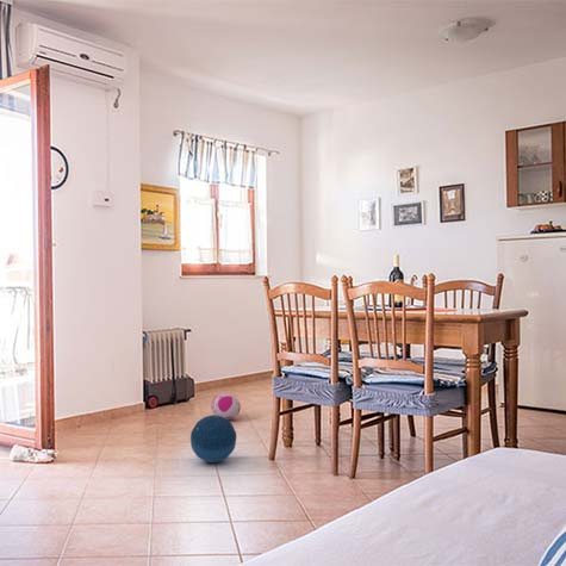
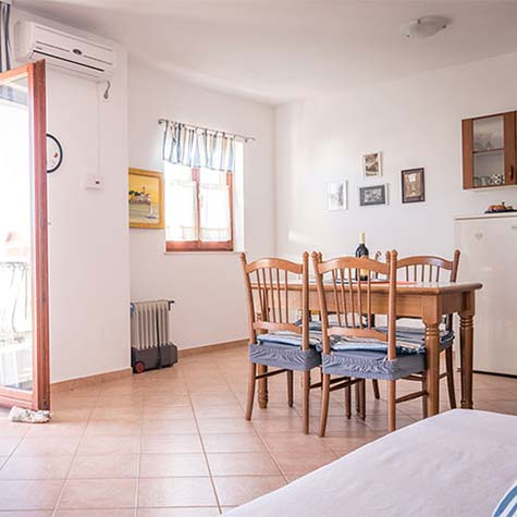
- plush toy [210,392,242,421]
- ball [189,415,237,464]
